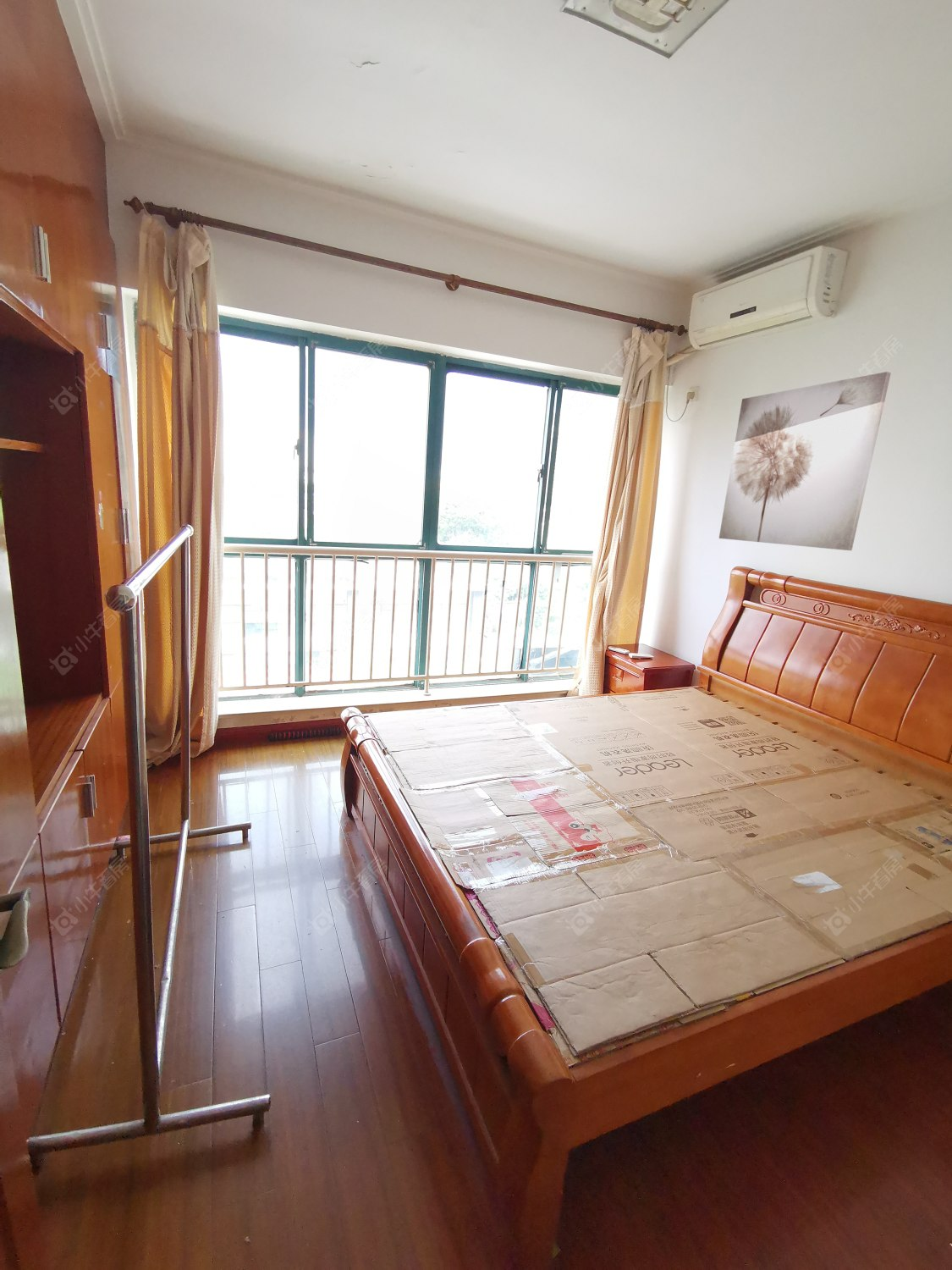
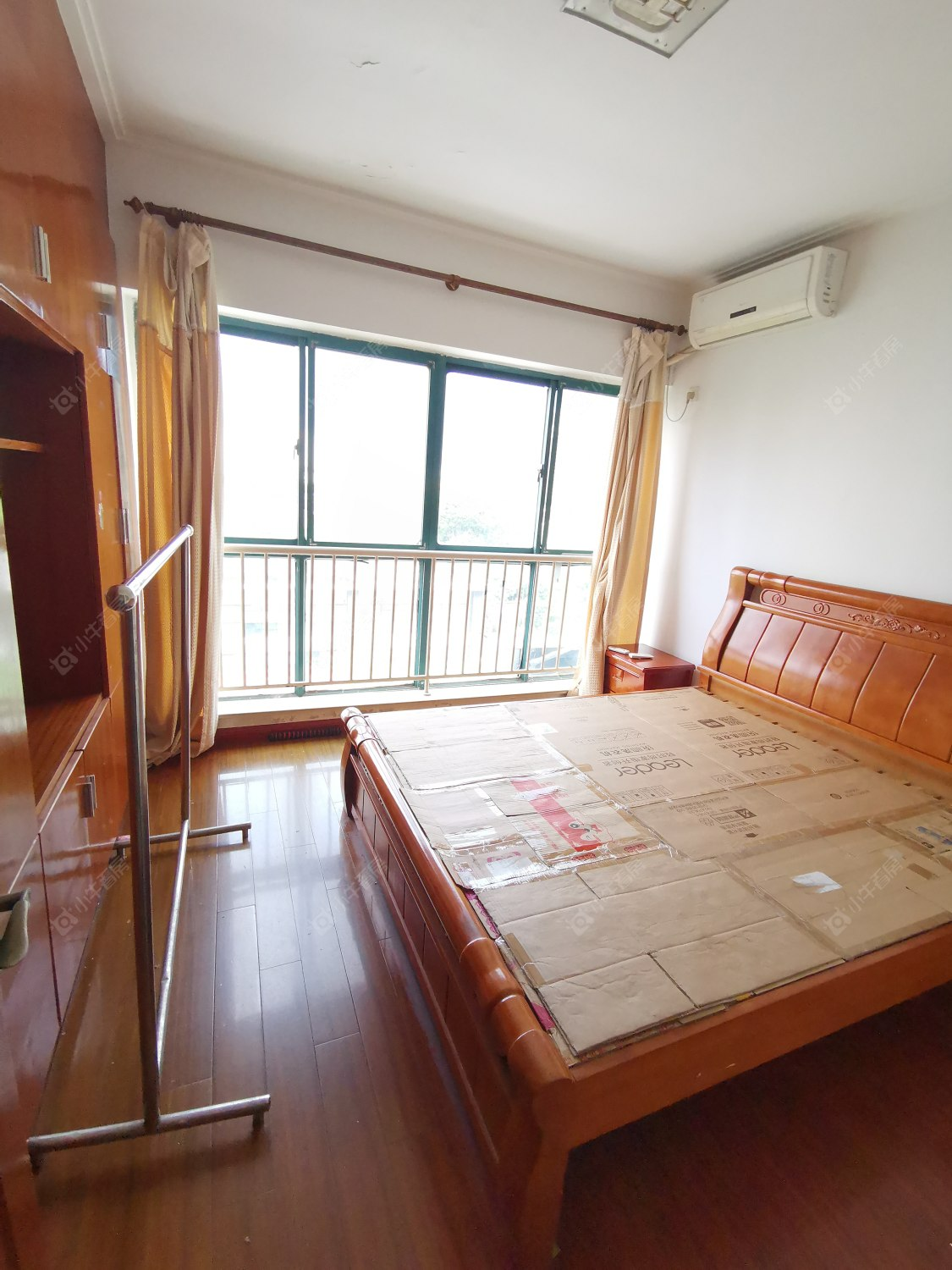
- wall art [718,371,892,551]
